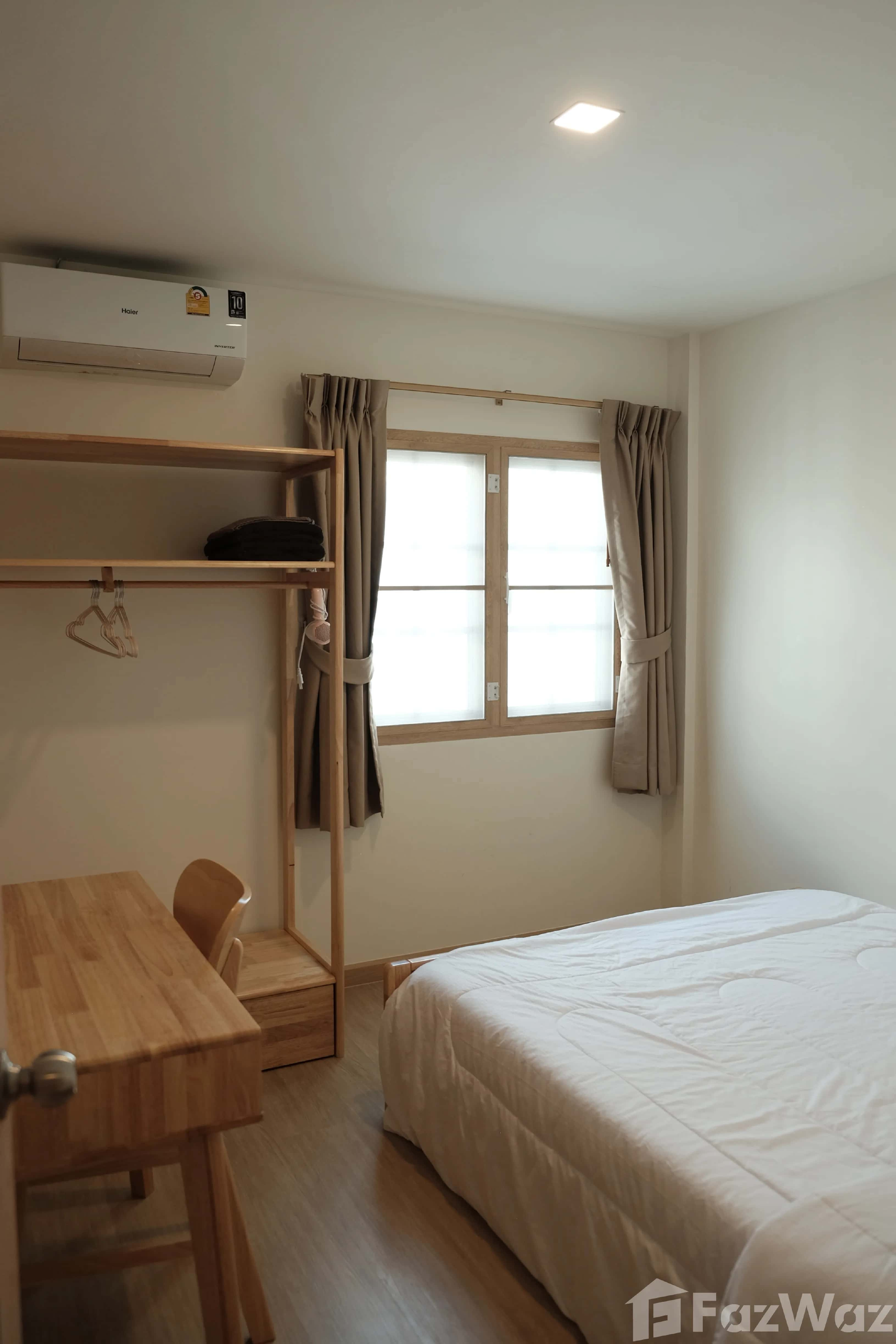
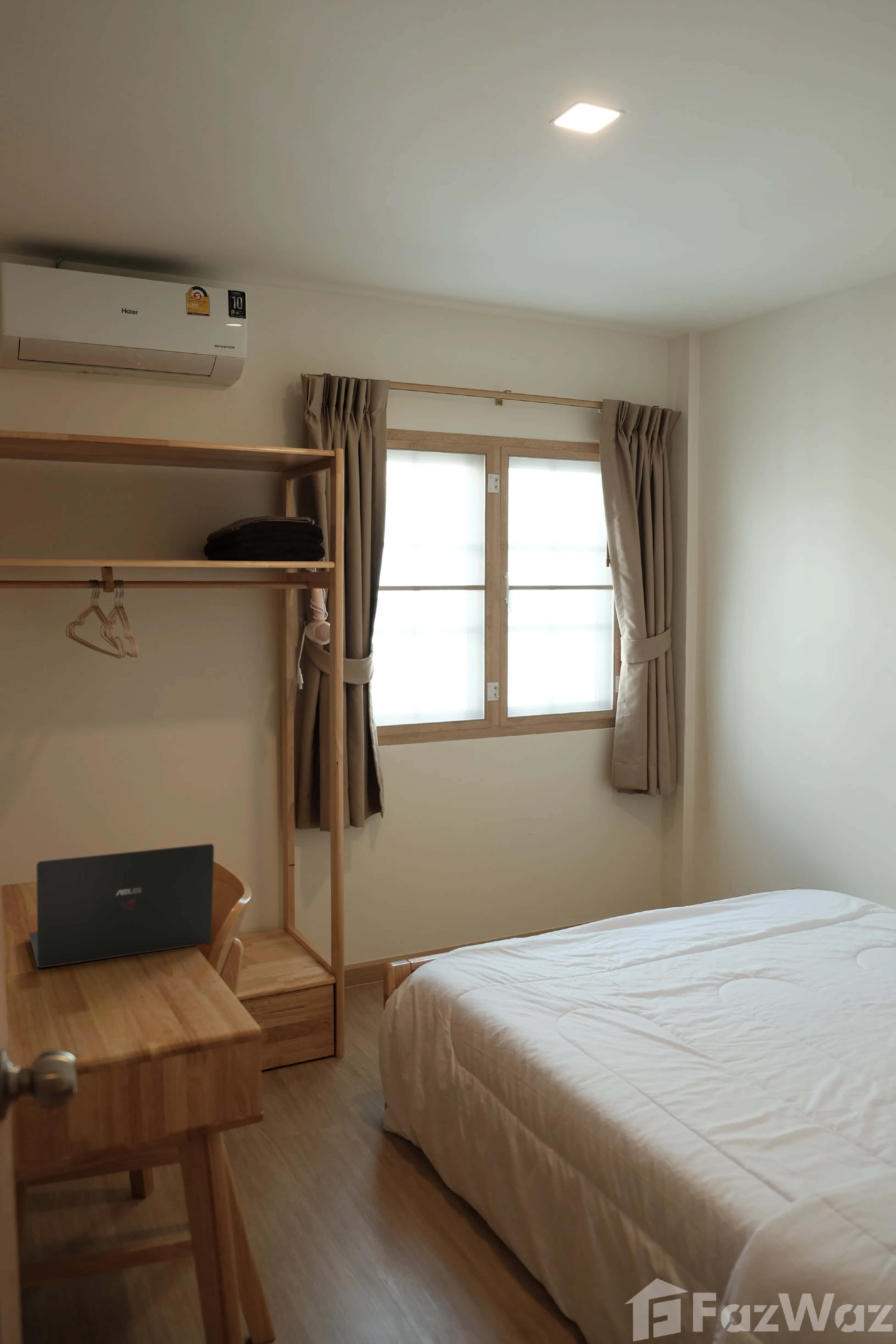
+ laptop [29,844,214,968]
